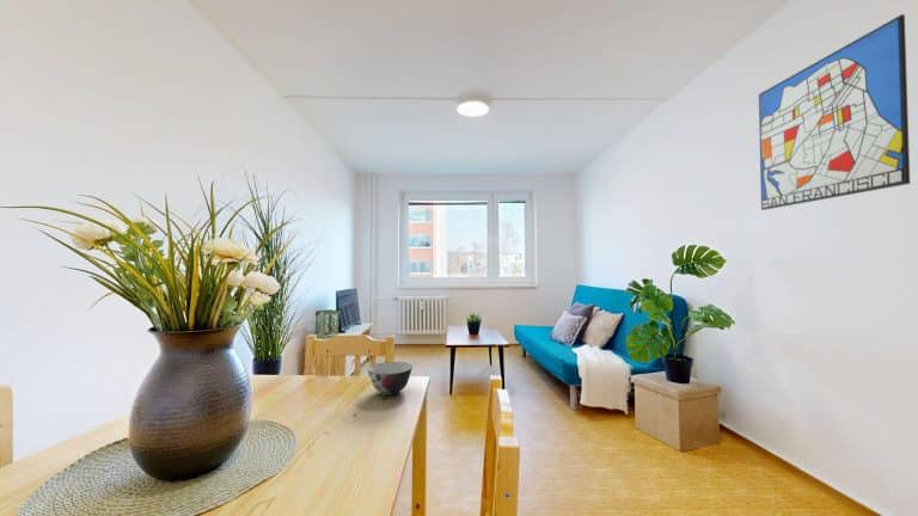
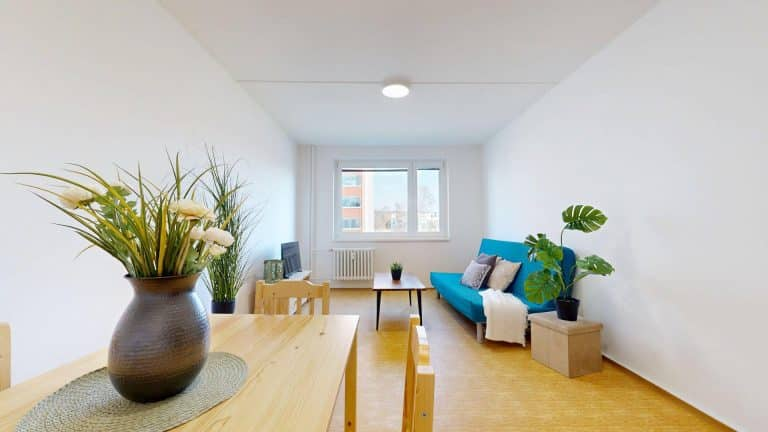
- soup bowl [366,361,414,397]
- wall art [758,13,911,211]
